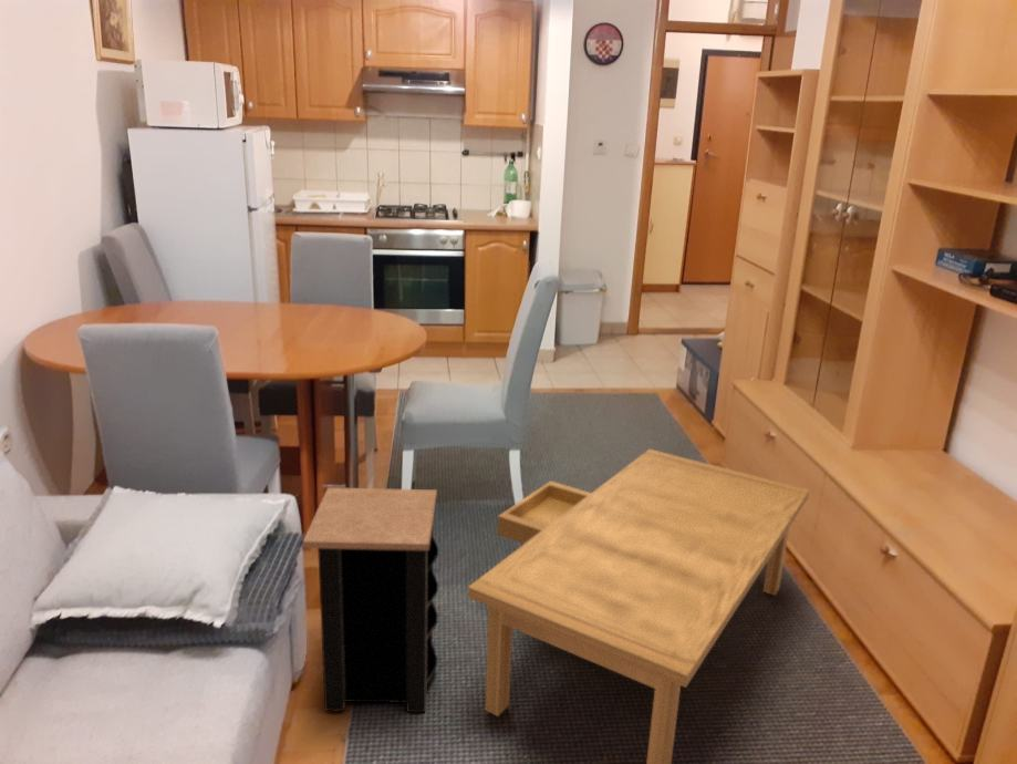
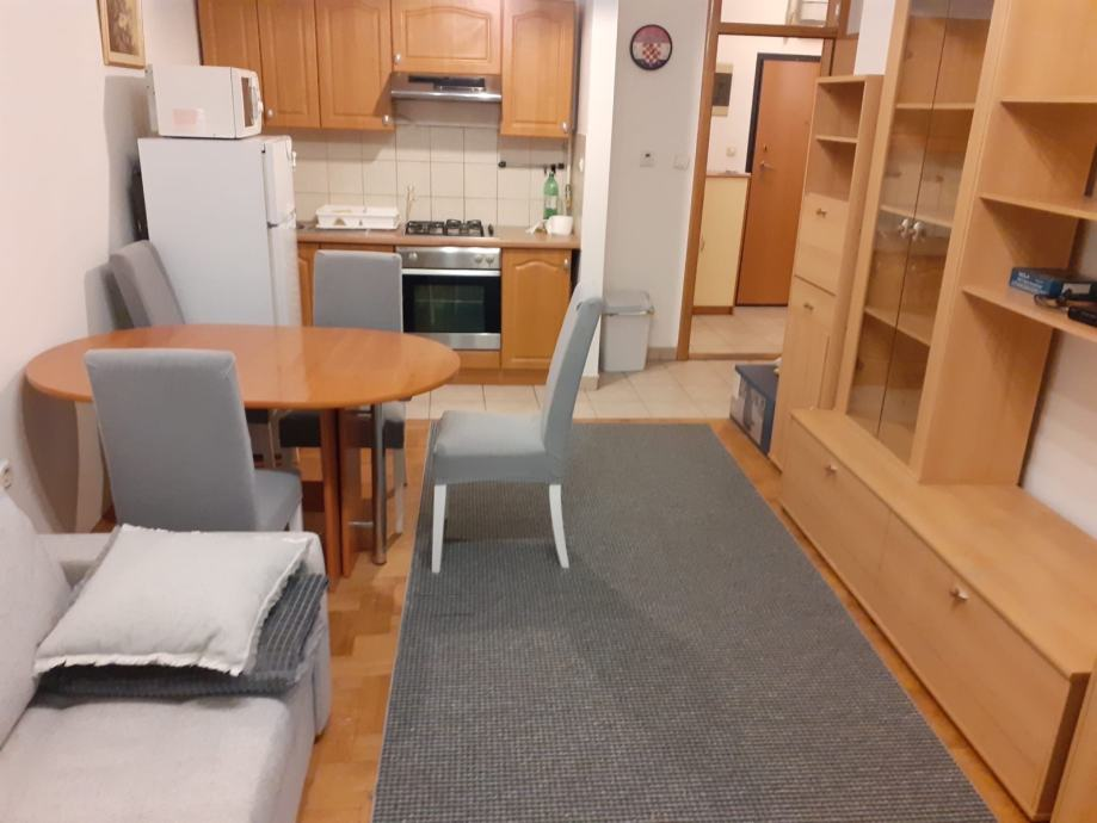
- side table [302,486,439,714]
- coffee table [467,448,811,764]
